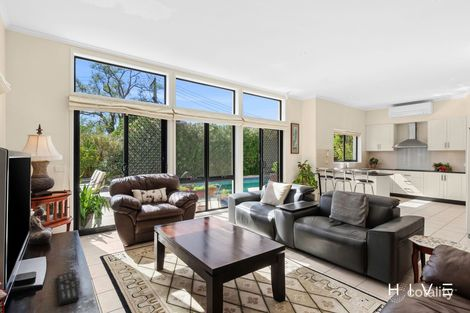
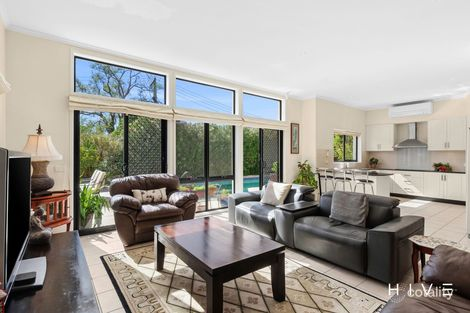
- remote control [57,270,80,307]
